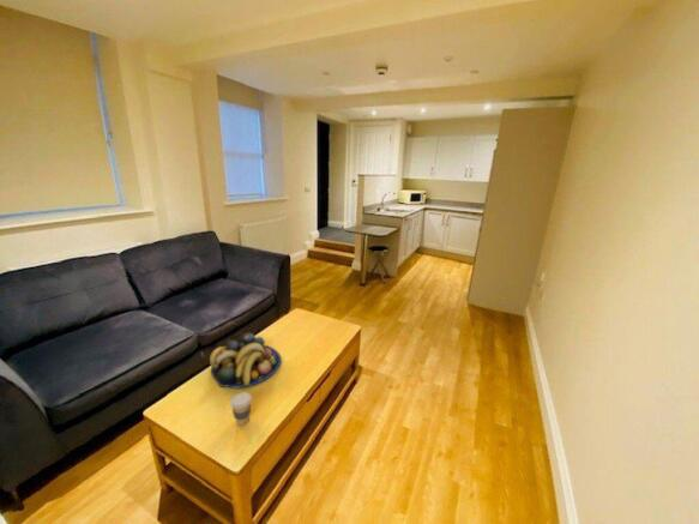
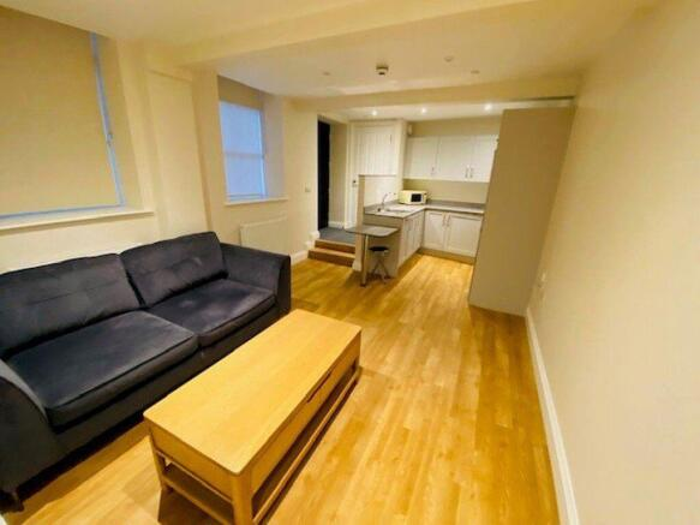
- coffee cup [229,391,253,427]
- fruit bowl [209,332,282,390]
